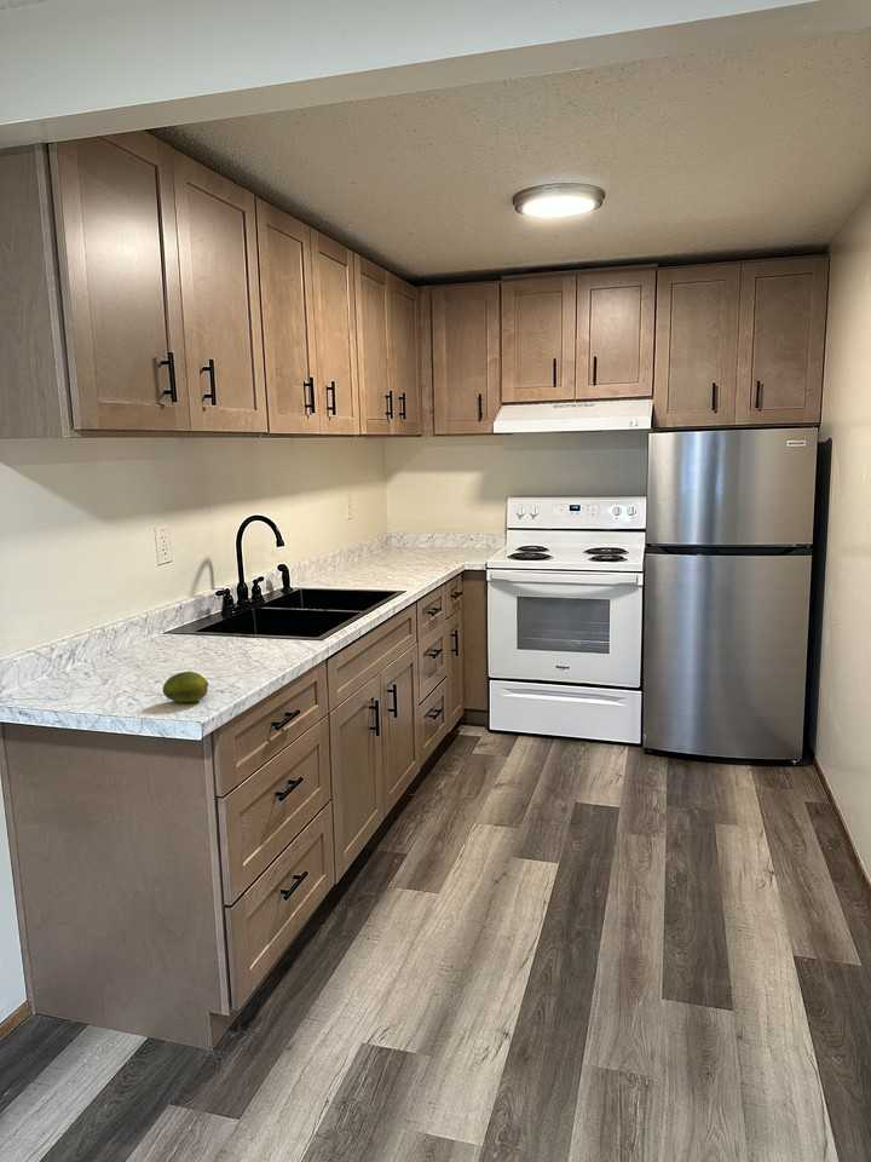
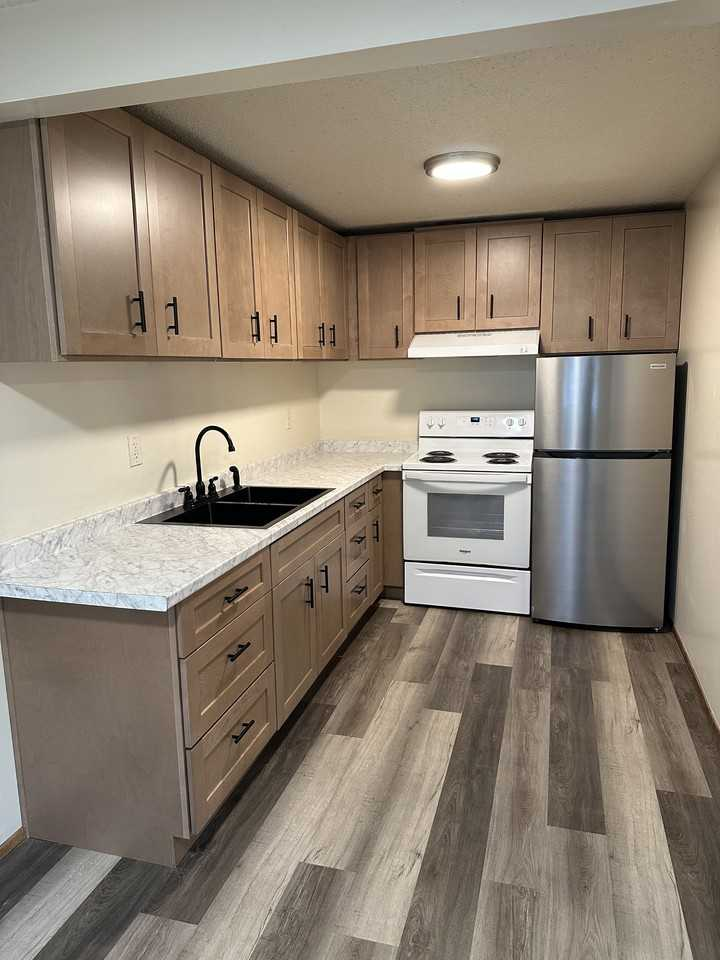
- fruit [162,671,209,703]
